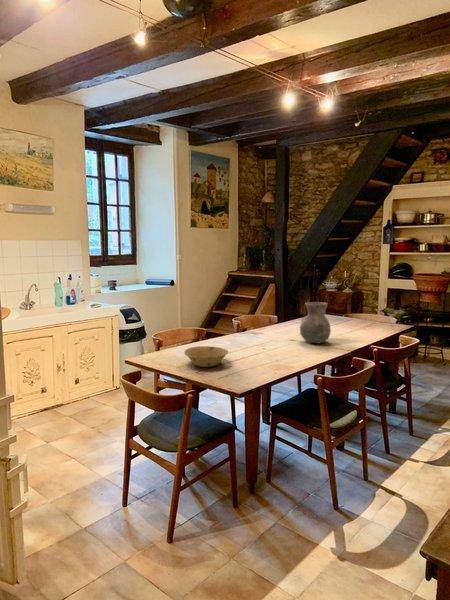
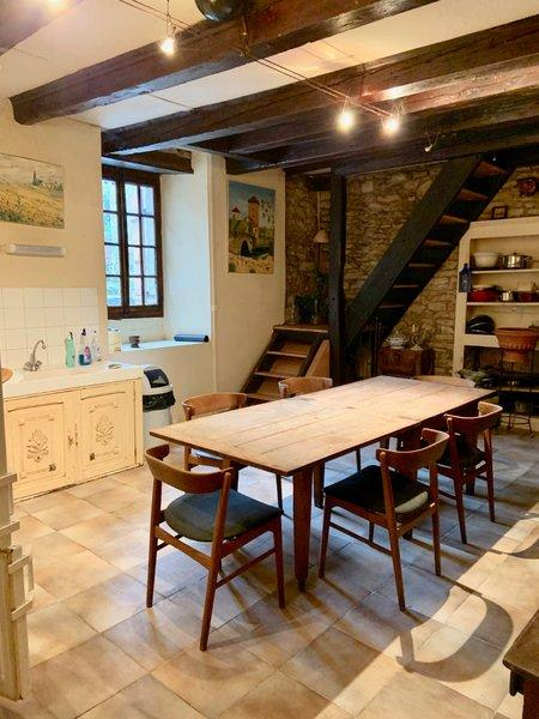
- vase [299,301,332,344]
- bowl [183,345,229,368]
